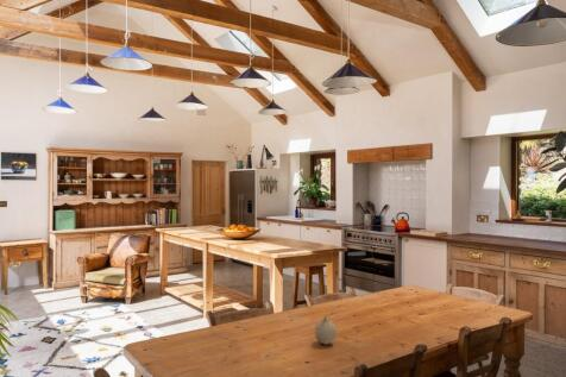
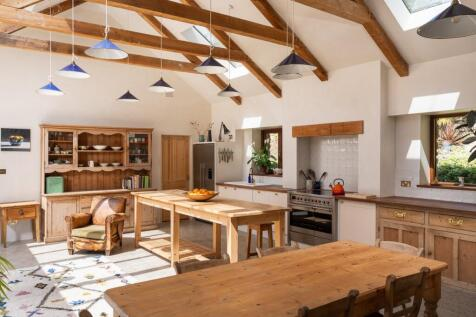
- fruit [314,312,338,345]
